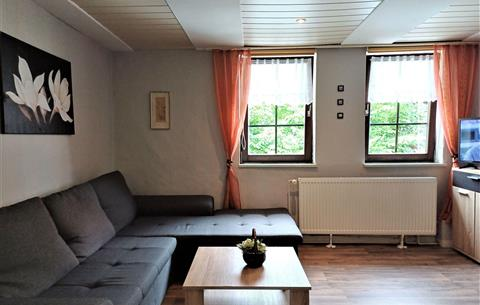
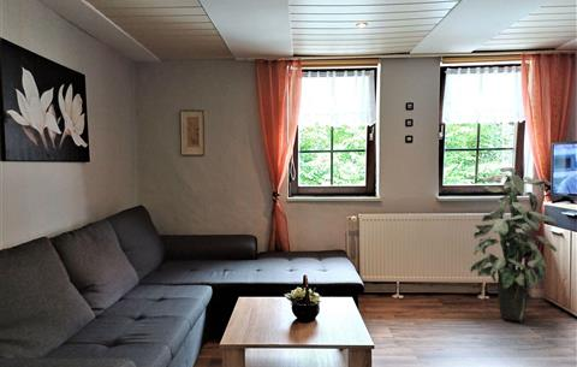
+ indoor plant [469,166,559,322]
